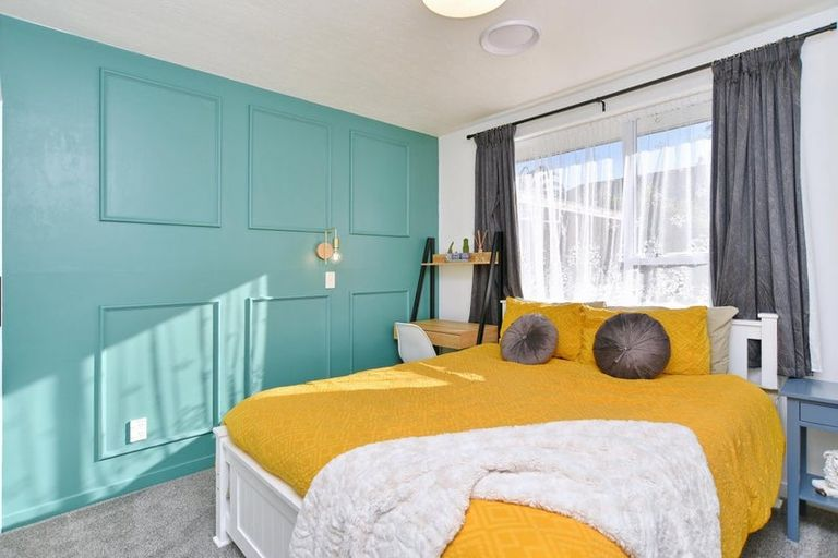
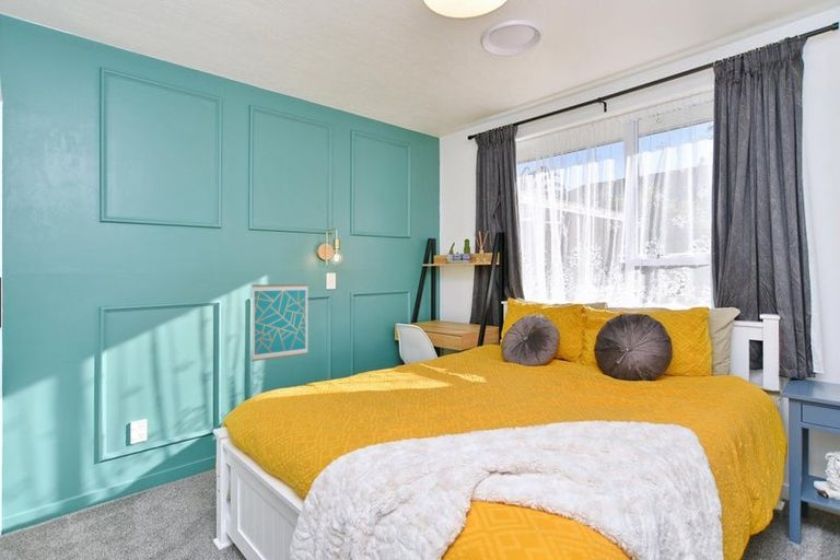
+ wall art [250,283,310,362]
